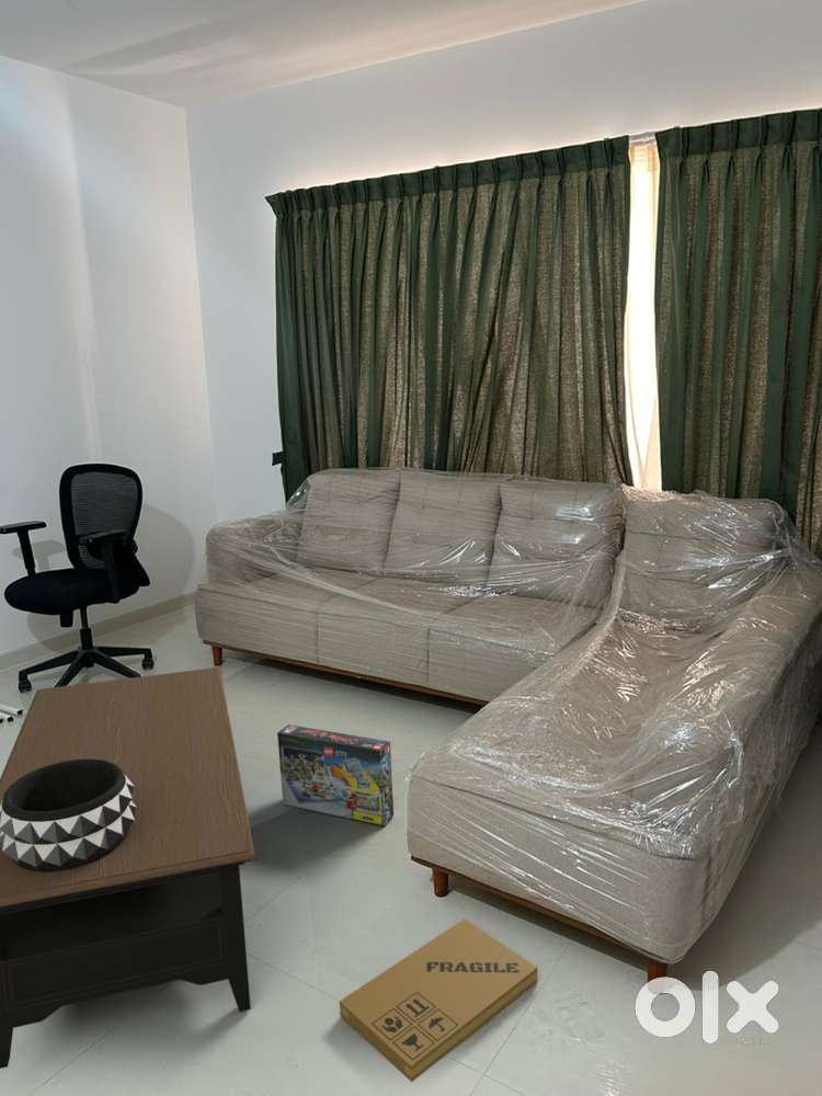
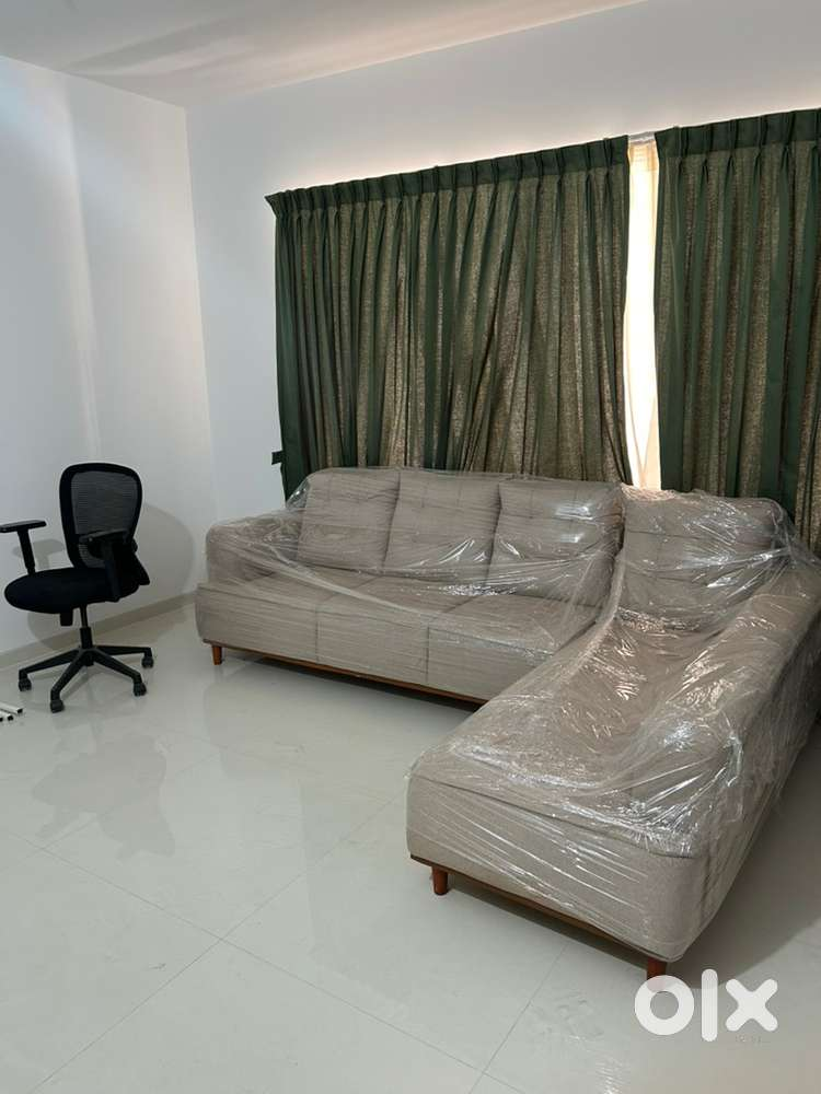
- box [276,723,395,826]
- decorative bowl [0,758,137,871]
- coffee table [0,666,256,1070]
- cardboard box [339,917,538,1083]
